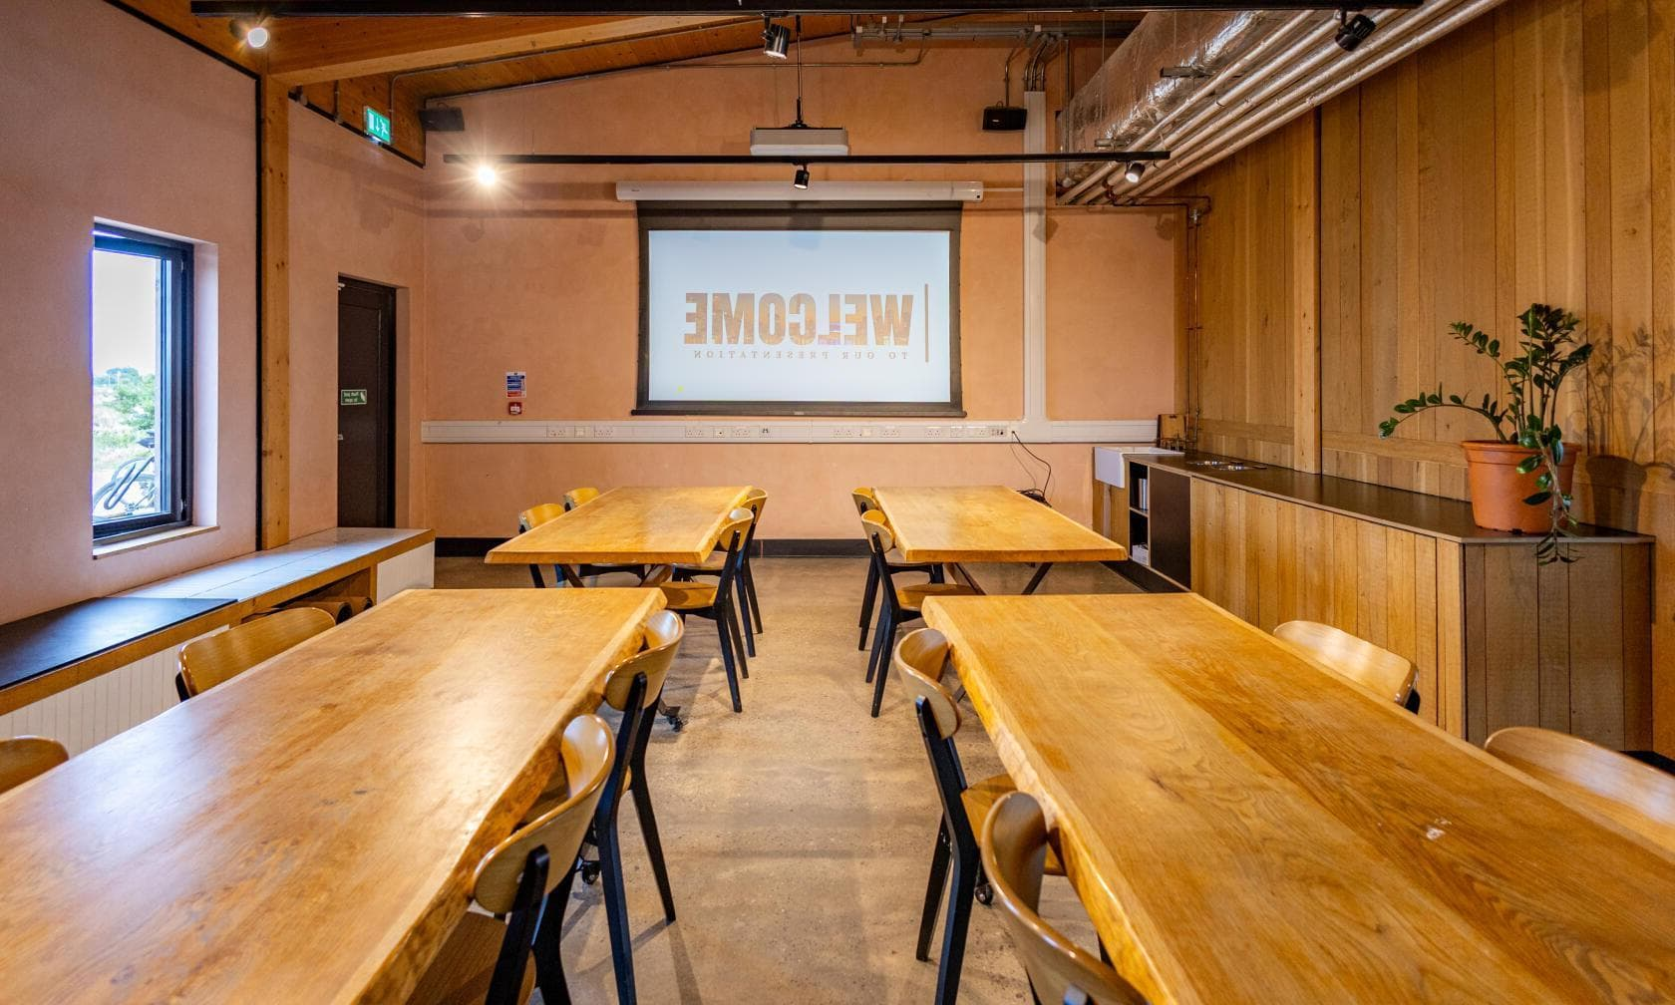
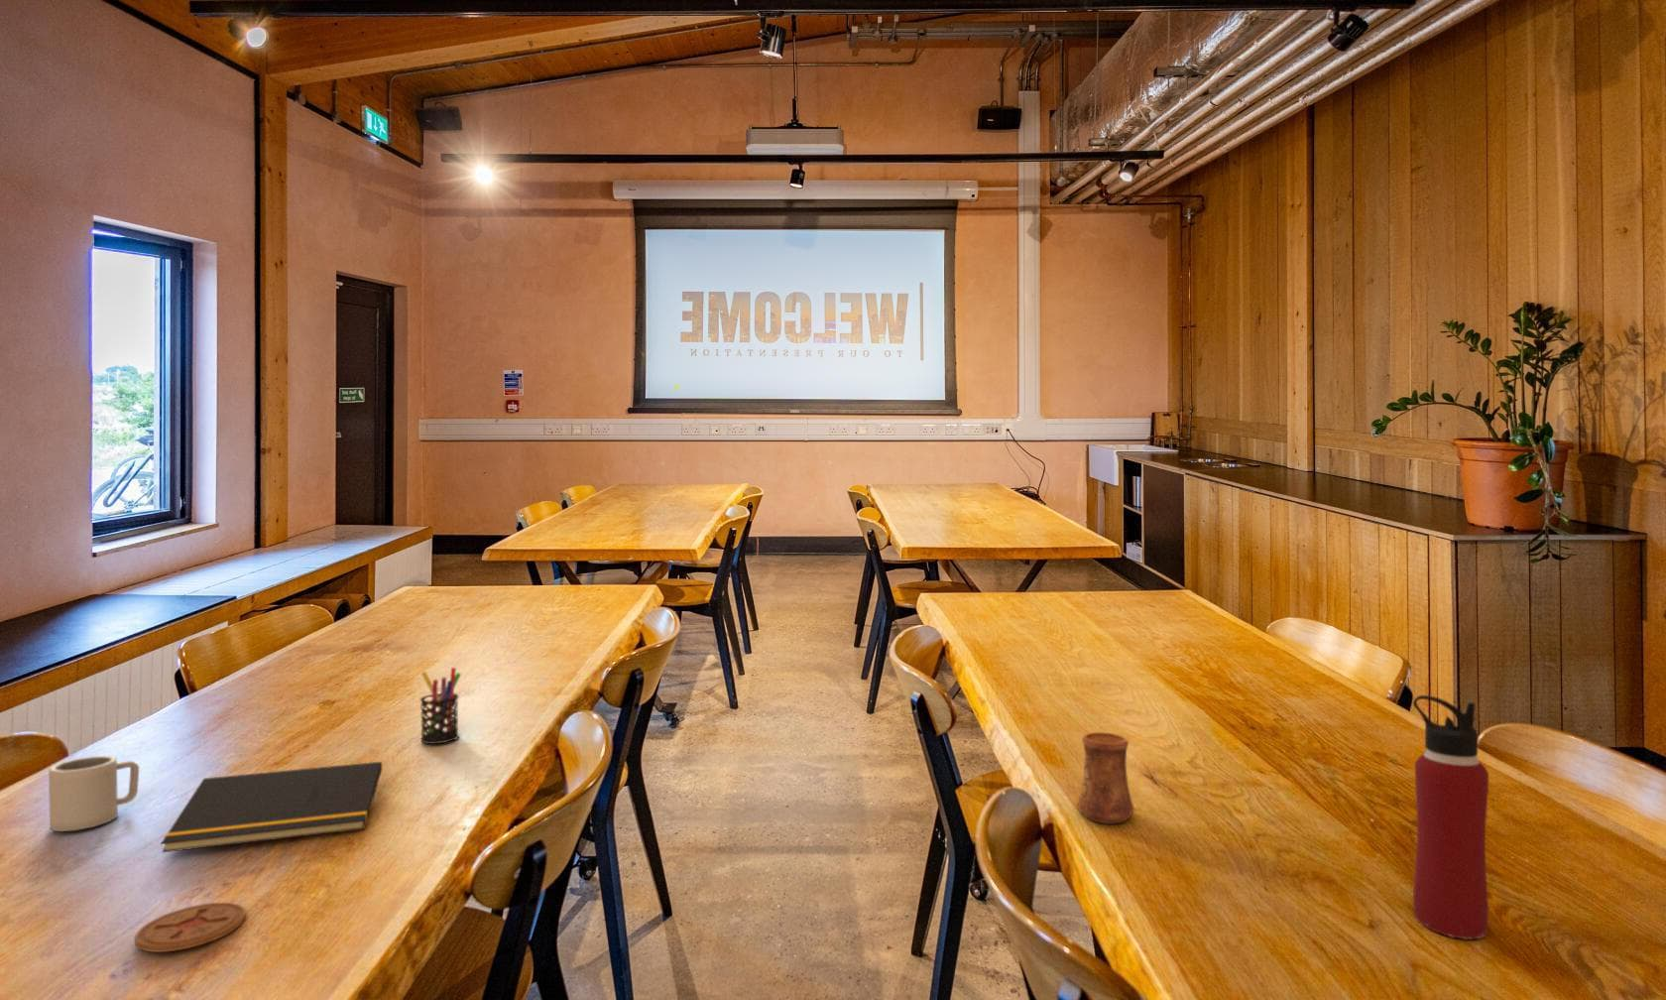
+ cup [48,755,139,832]
+ notepad [161,761,383,854]
+ cup [1077,731,1134,825]
+ coaster [133,901,248,954]
+ water bottle [1413,694,1490,940]
+ pen holder [420,667,462,745]
